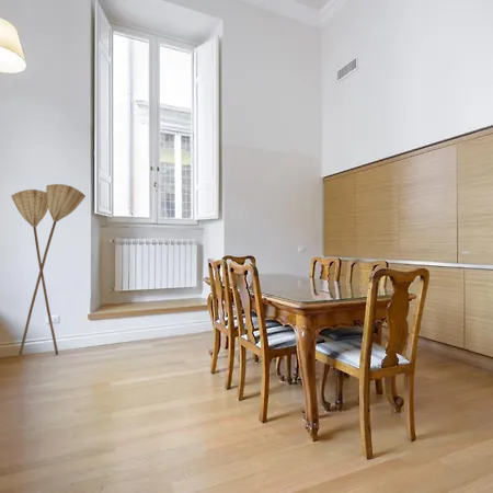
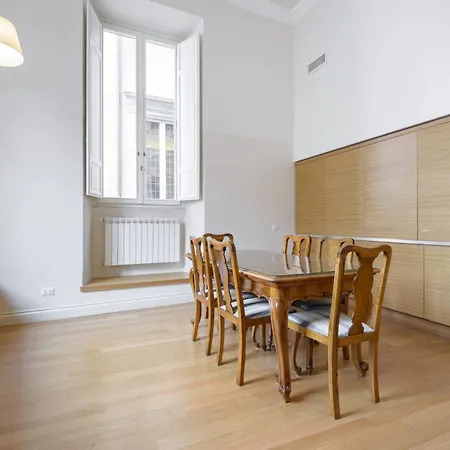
- floor lamp [11,183,87,356]
